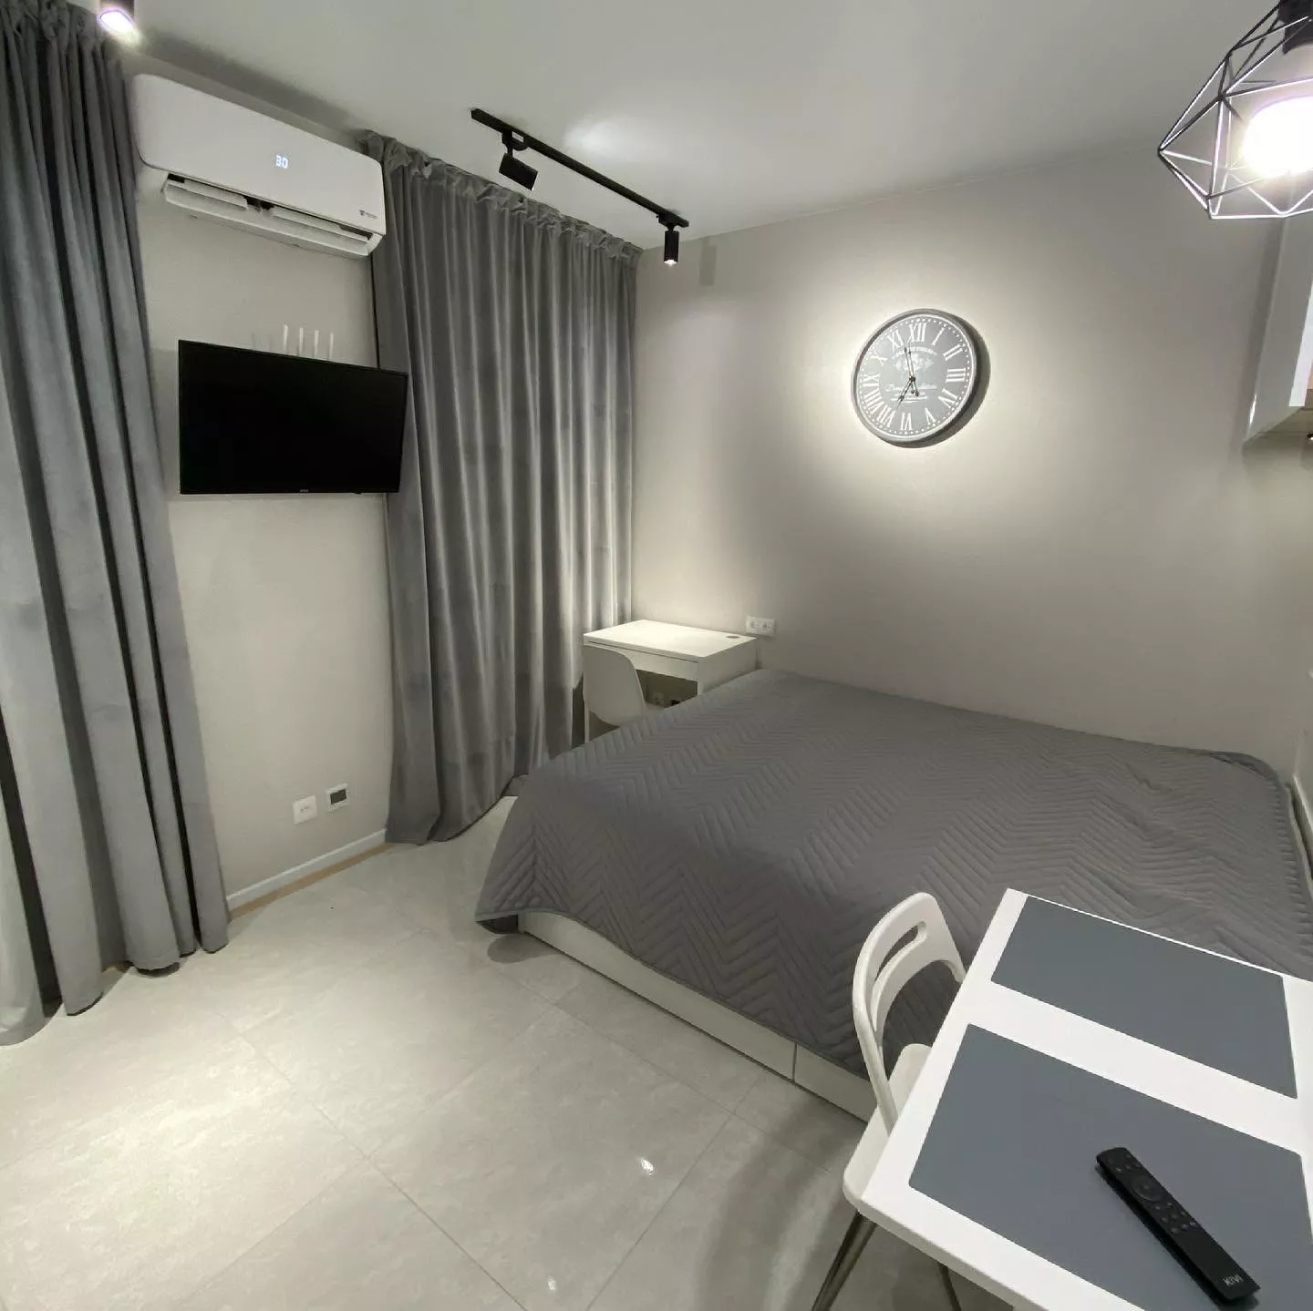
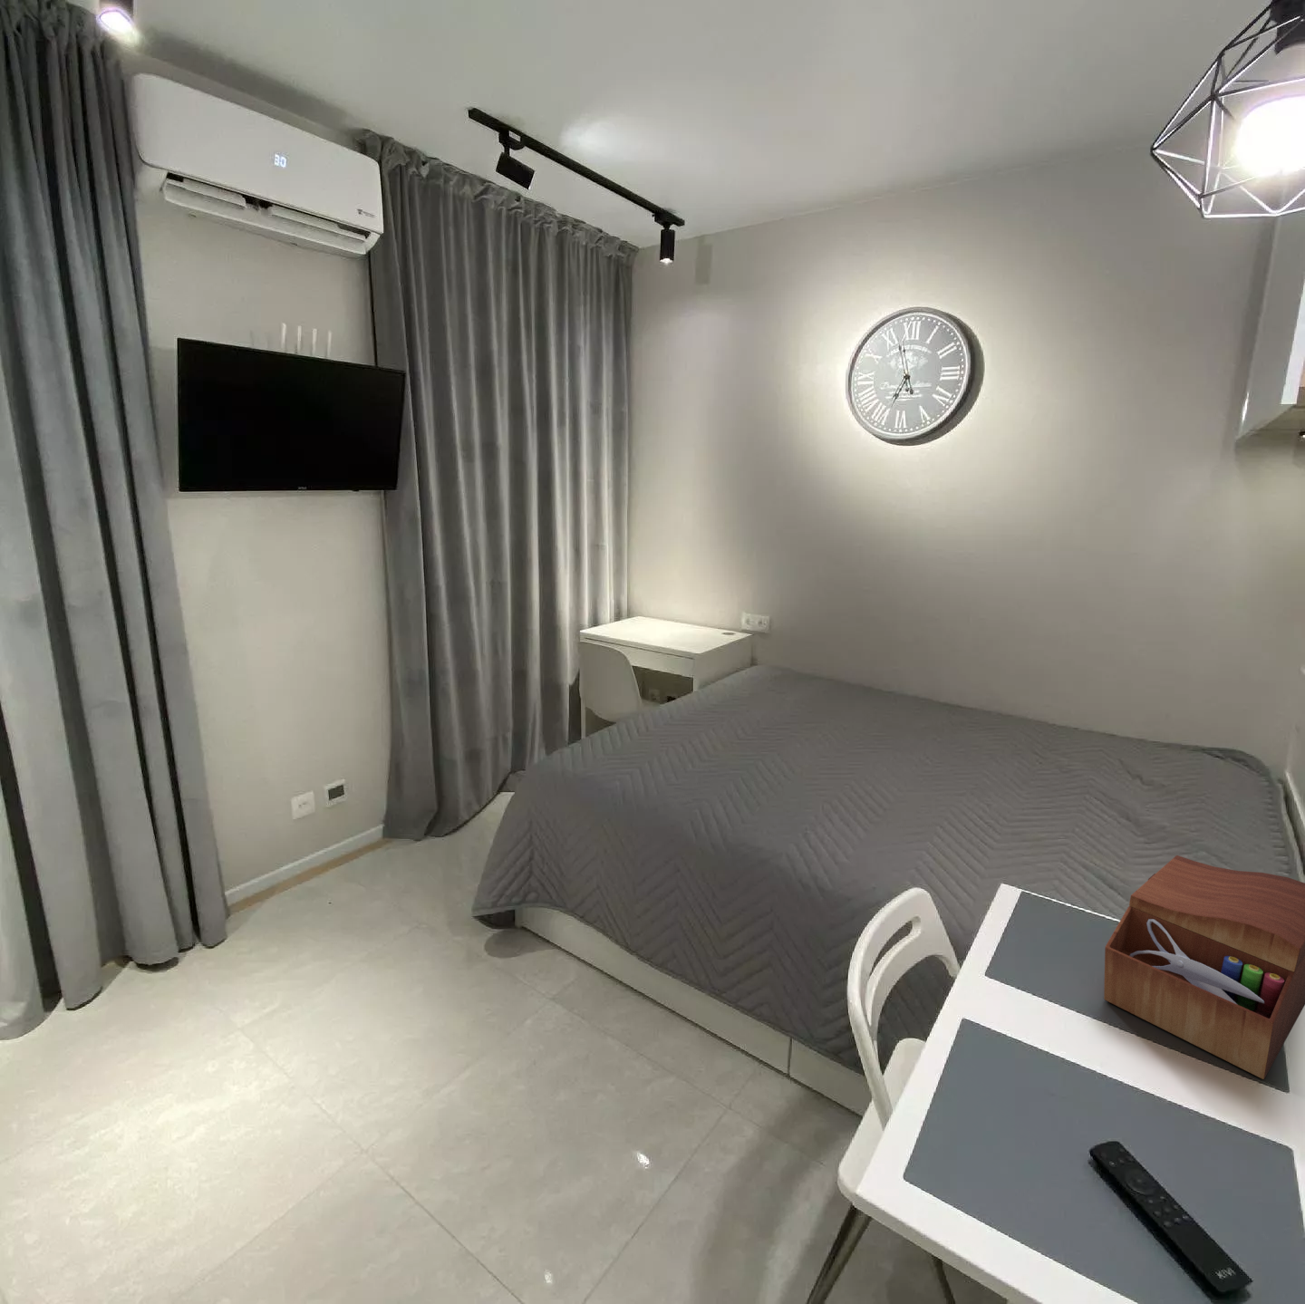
+ sewing box [1103,855,1305,1081]
